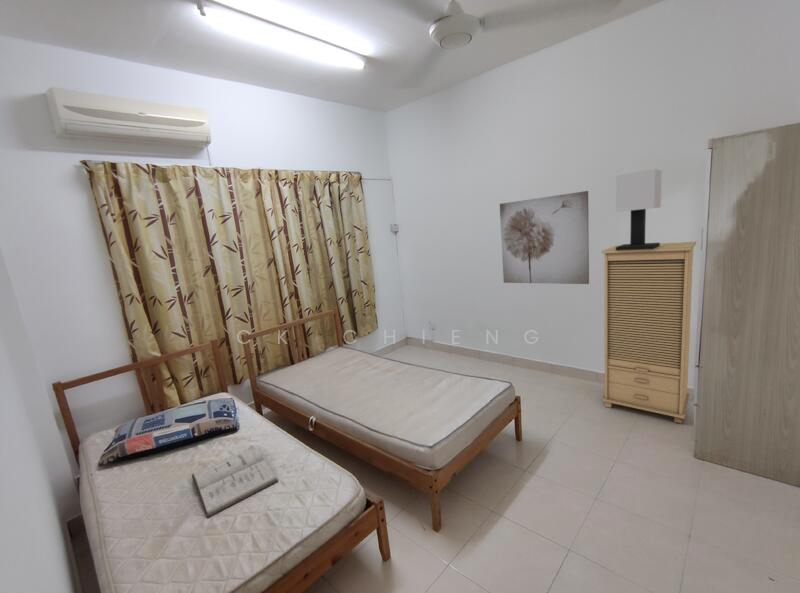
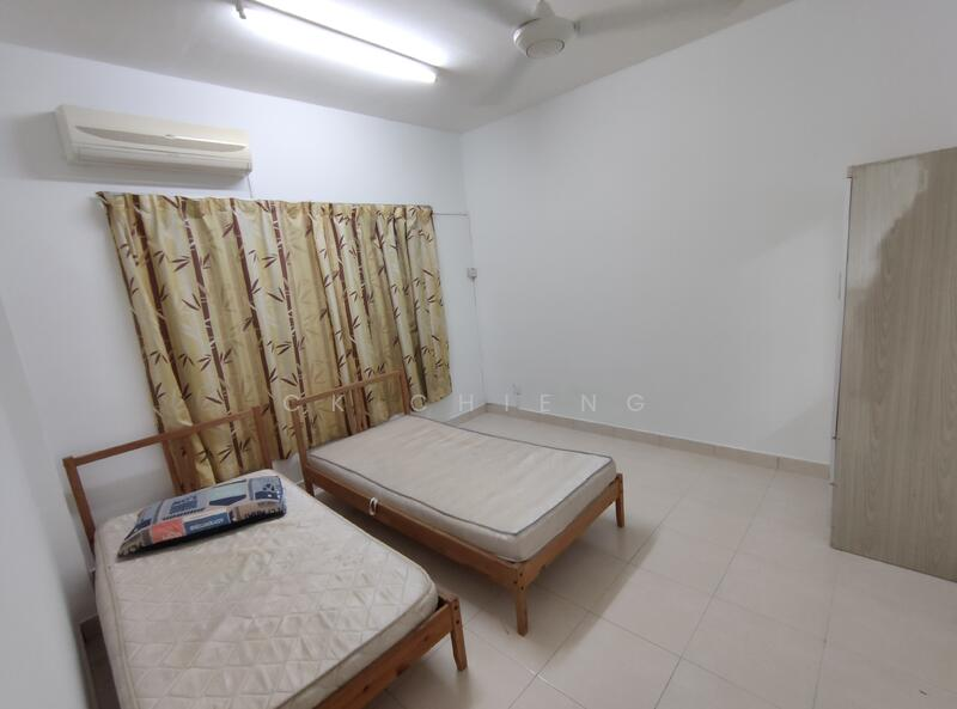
- wall art [499,190,590,285]
- book [191,444,279,519]
- table lamp [615,168,663,251]
- cabinet [601,241,697,425]
